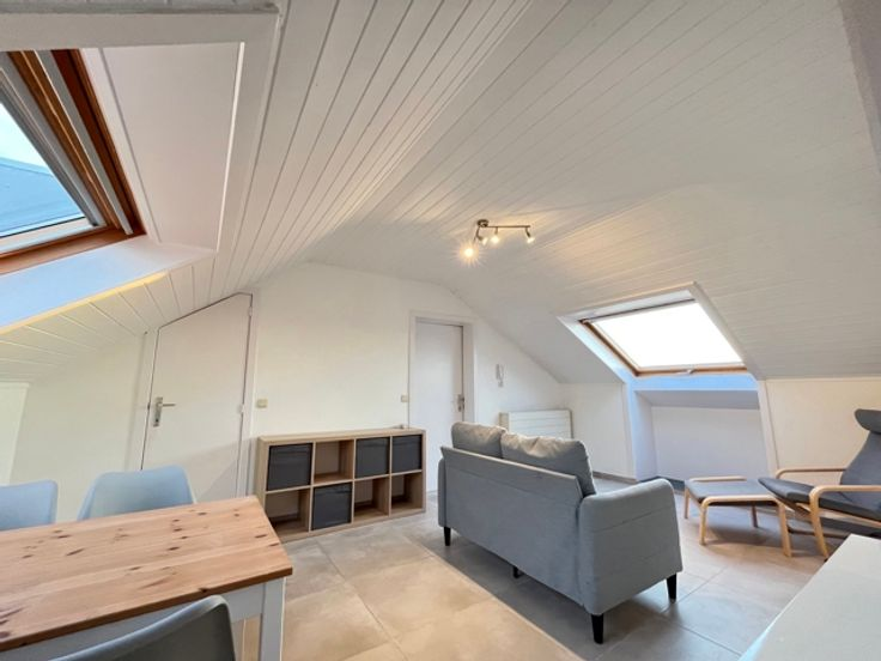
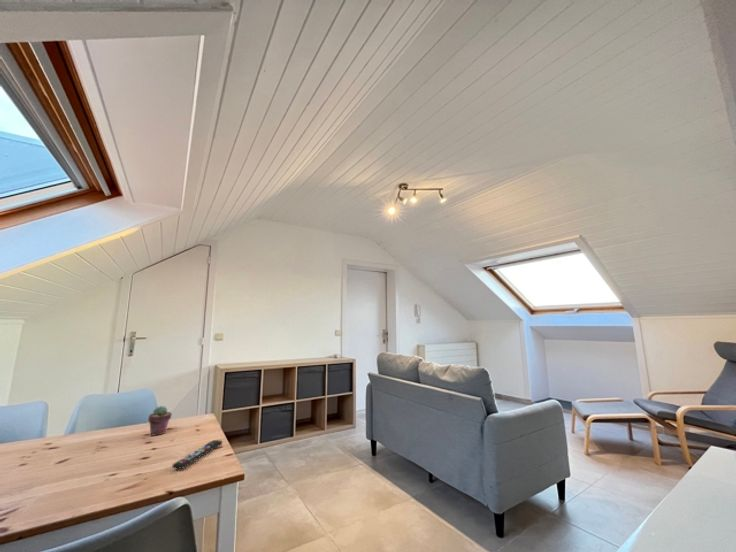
+ remote control [171,439,224,469]
+ potted succulent [147,405,173,437]
